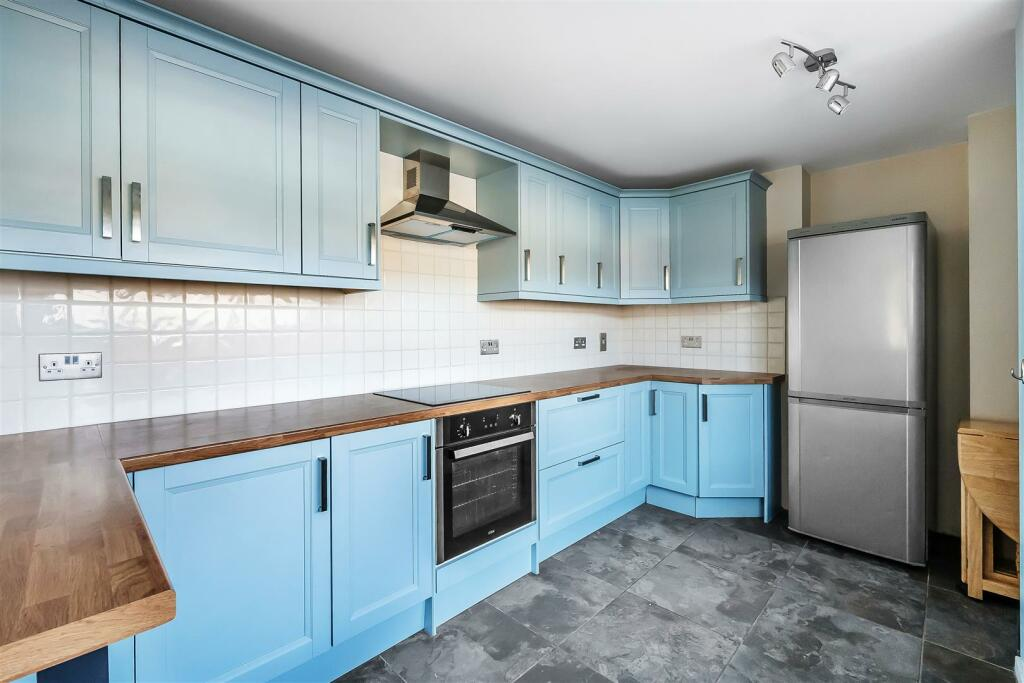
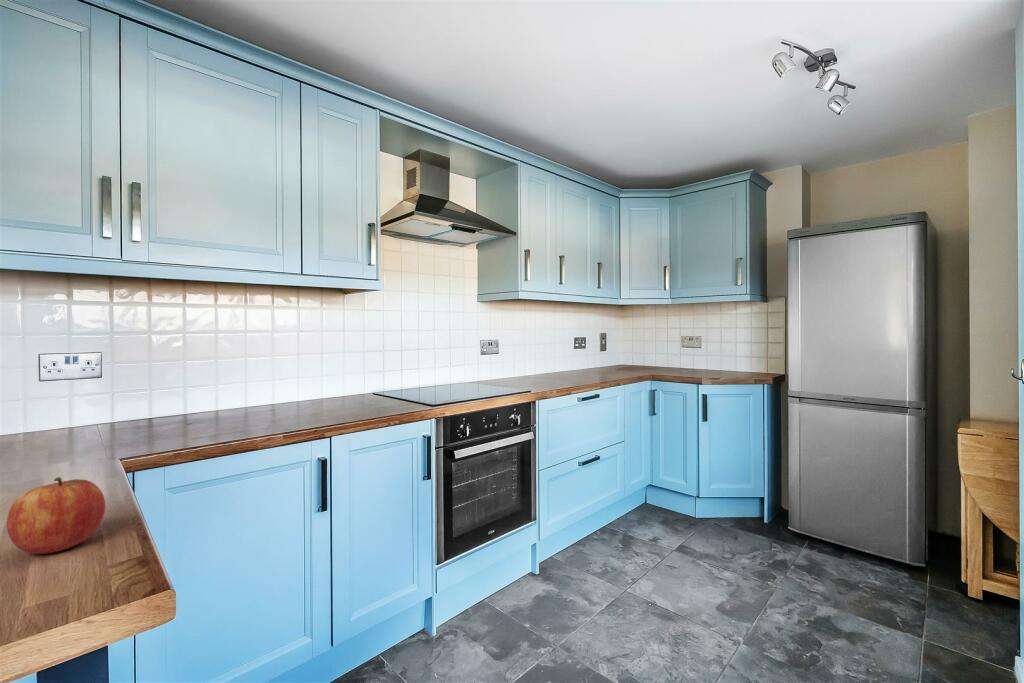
+ apple [6,476,107,555]
